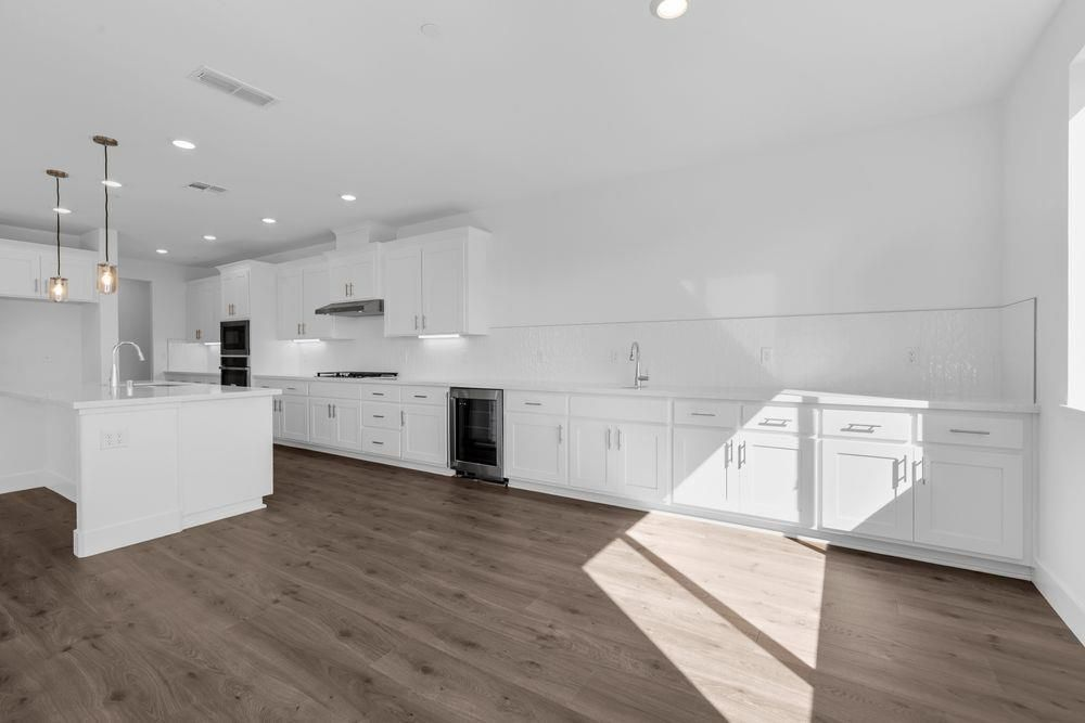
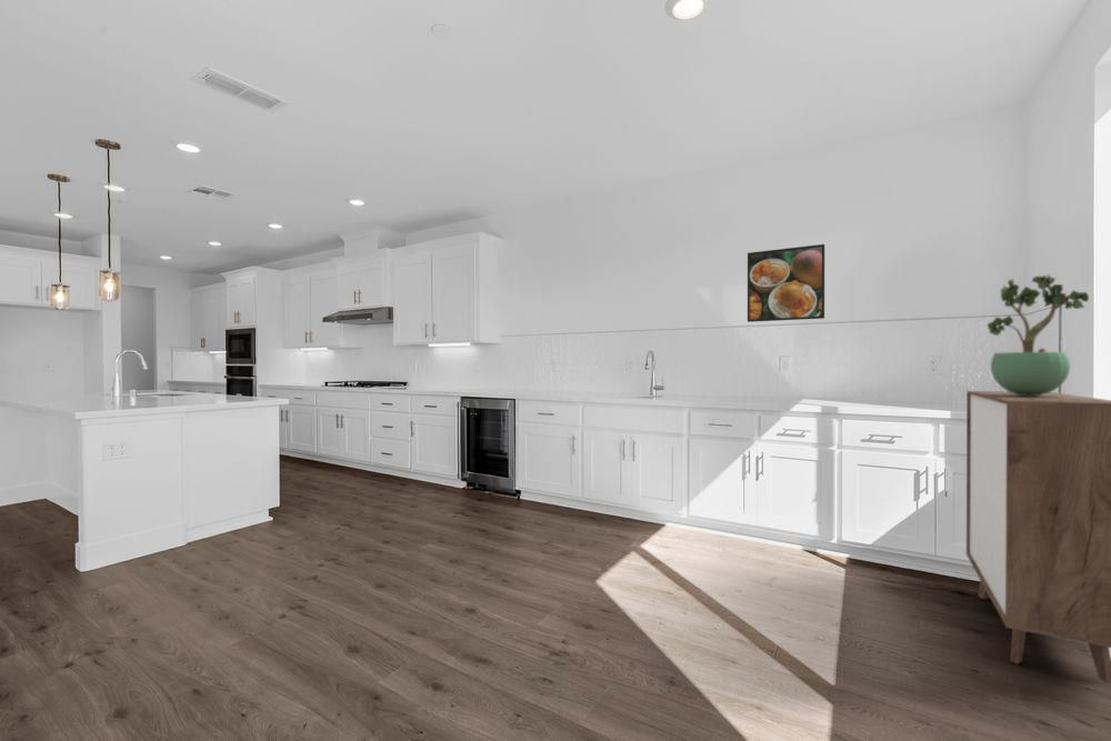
+ cabinet [965,390,1111,684]
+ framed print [747,243,825,323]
+ potted plant [987,273,1090,397]
